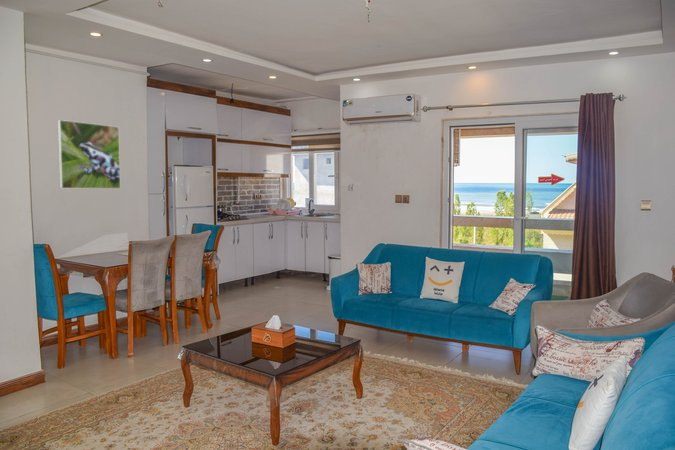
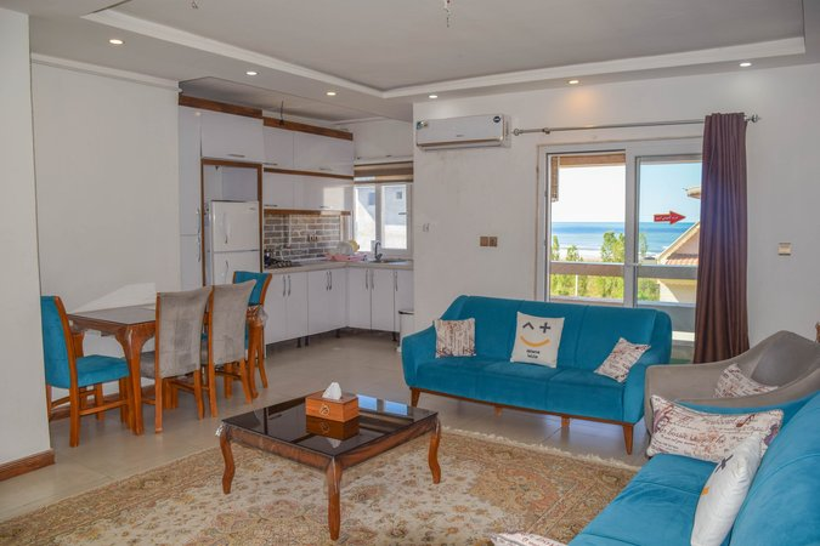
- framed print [57,119,121,190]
